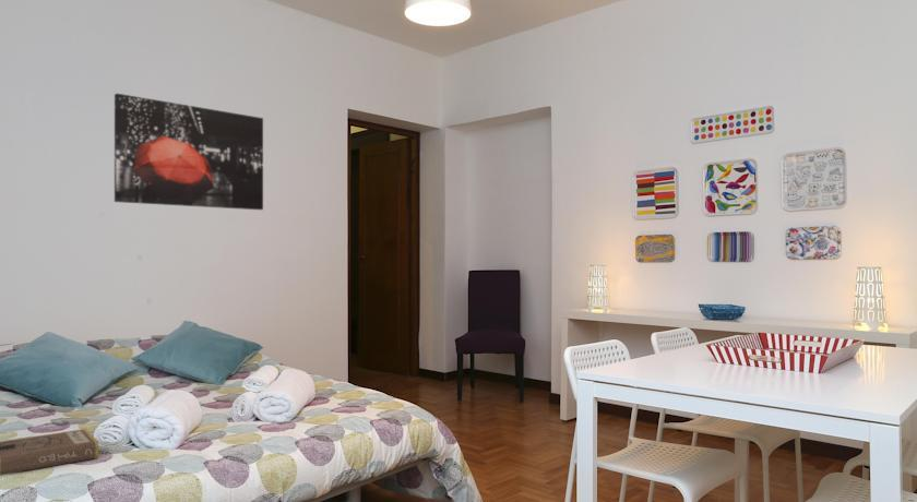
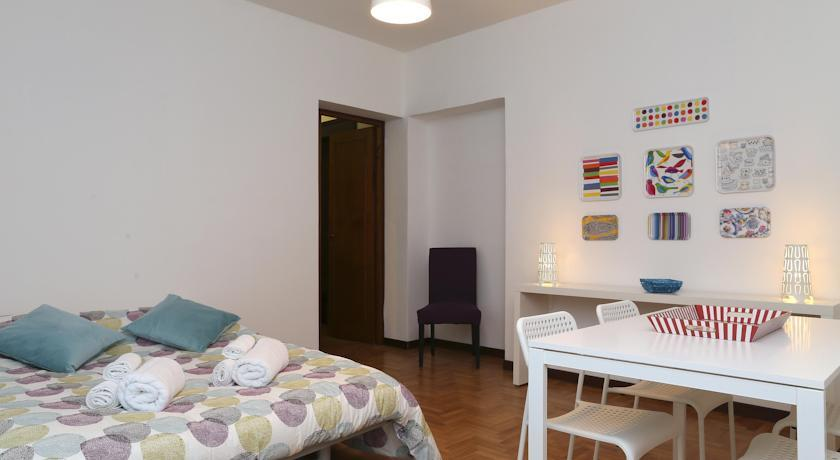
- wall art [114,93,264,211]
- book [0,428,99,476]
